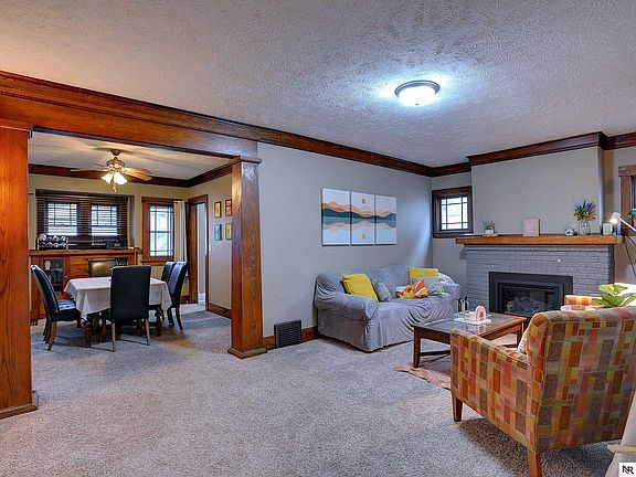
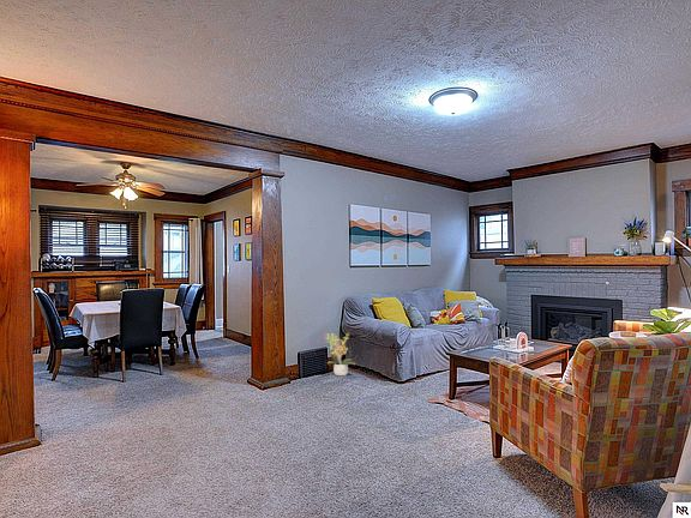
+ potted plant [324,331,357,377]
